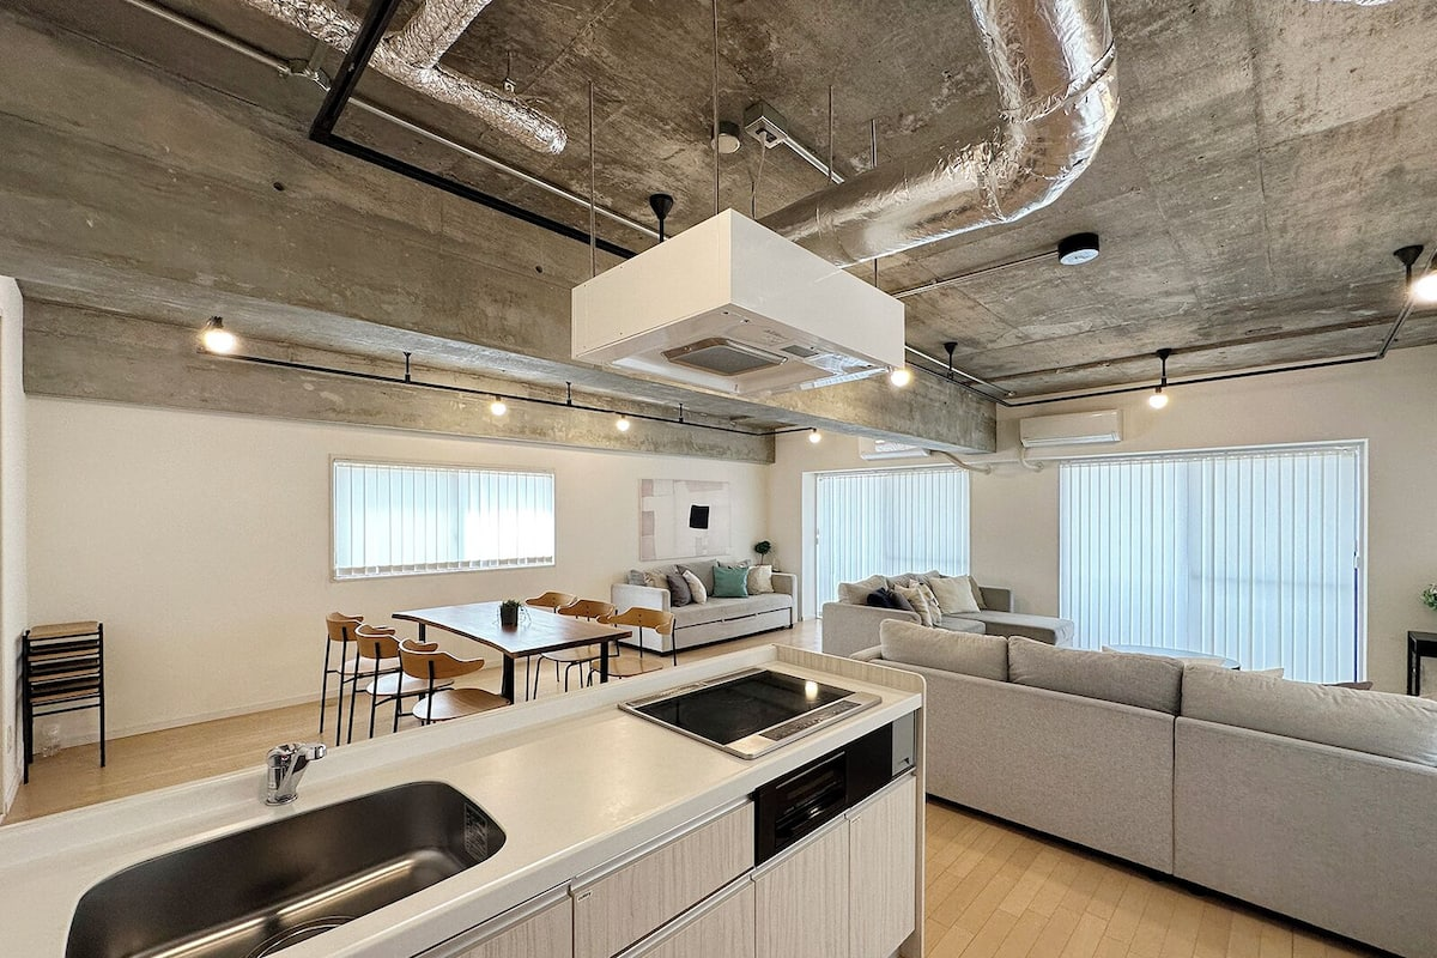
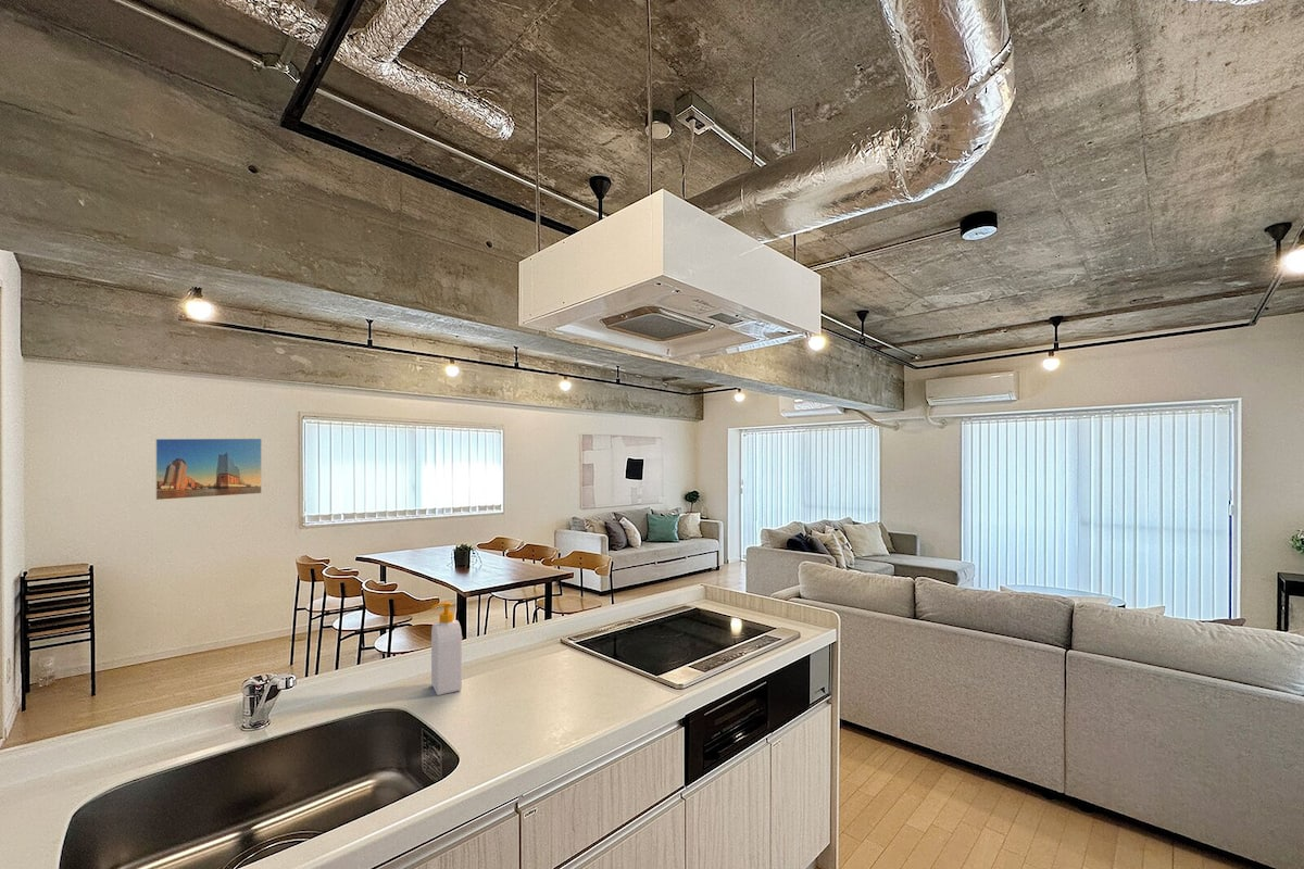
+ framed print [154,438,263,501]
+ soap bottle [430,601,463,696]
